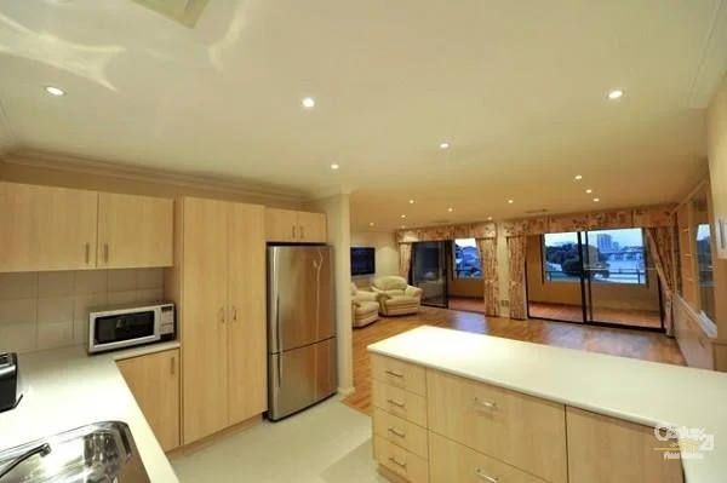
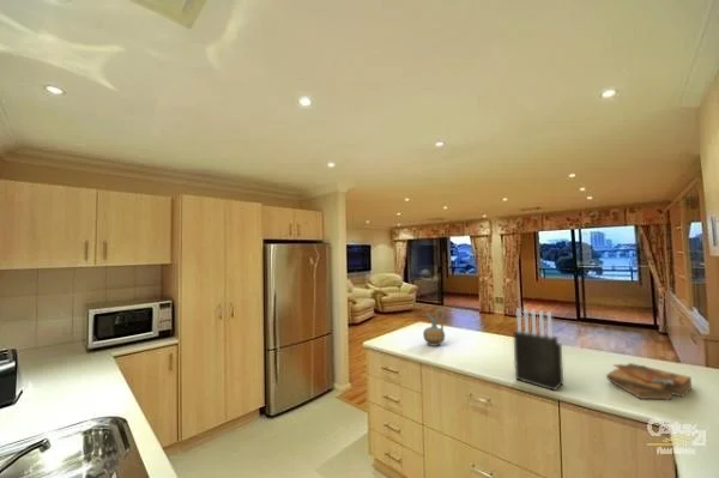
+ knife block [512,307,564,393]
+ clipboard [605,362,693,400]
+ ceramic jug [422,308,446,347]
